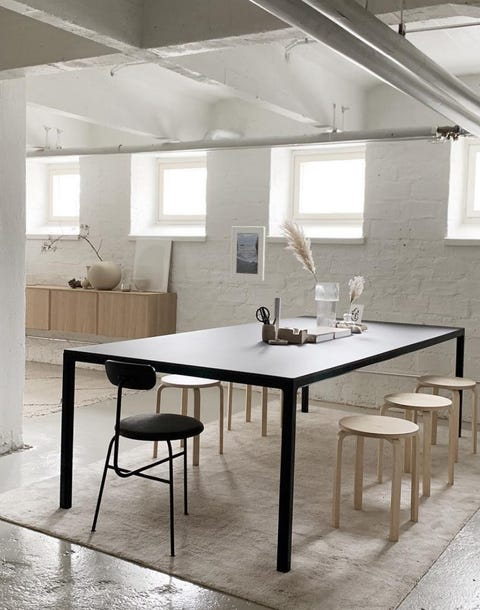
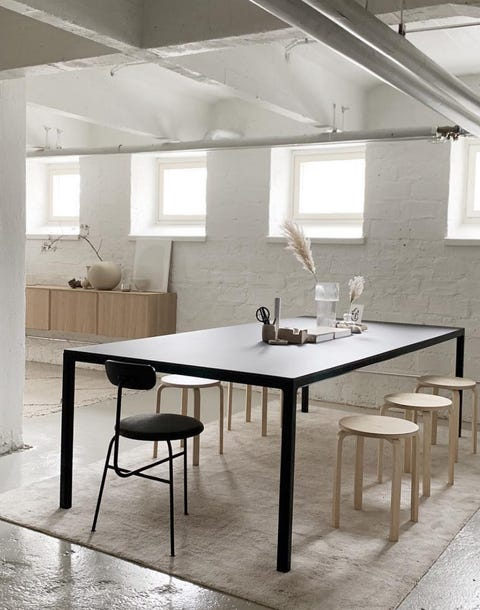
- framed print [230,225,266,282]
